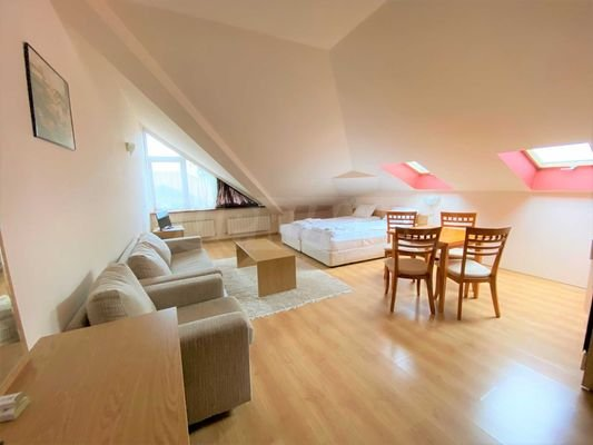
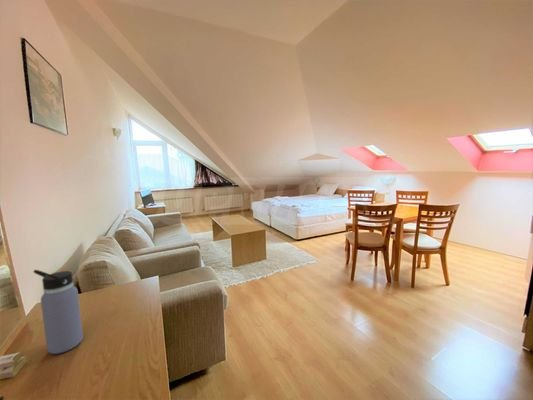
+ water bottle [32,269,84,355]
